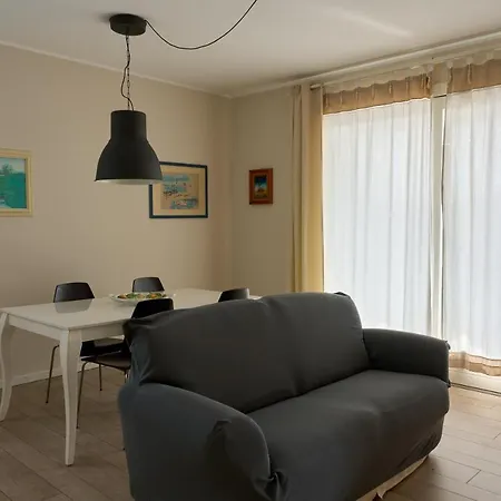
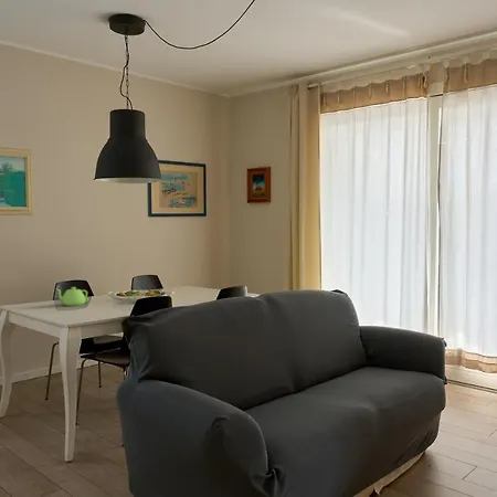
+ teapot [54,286,89,307]
